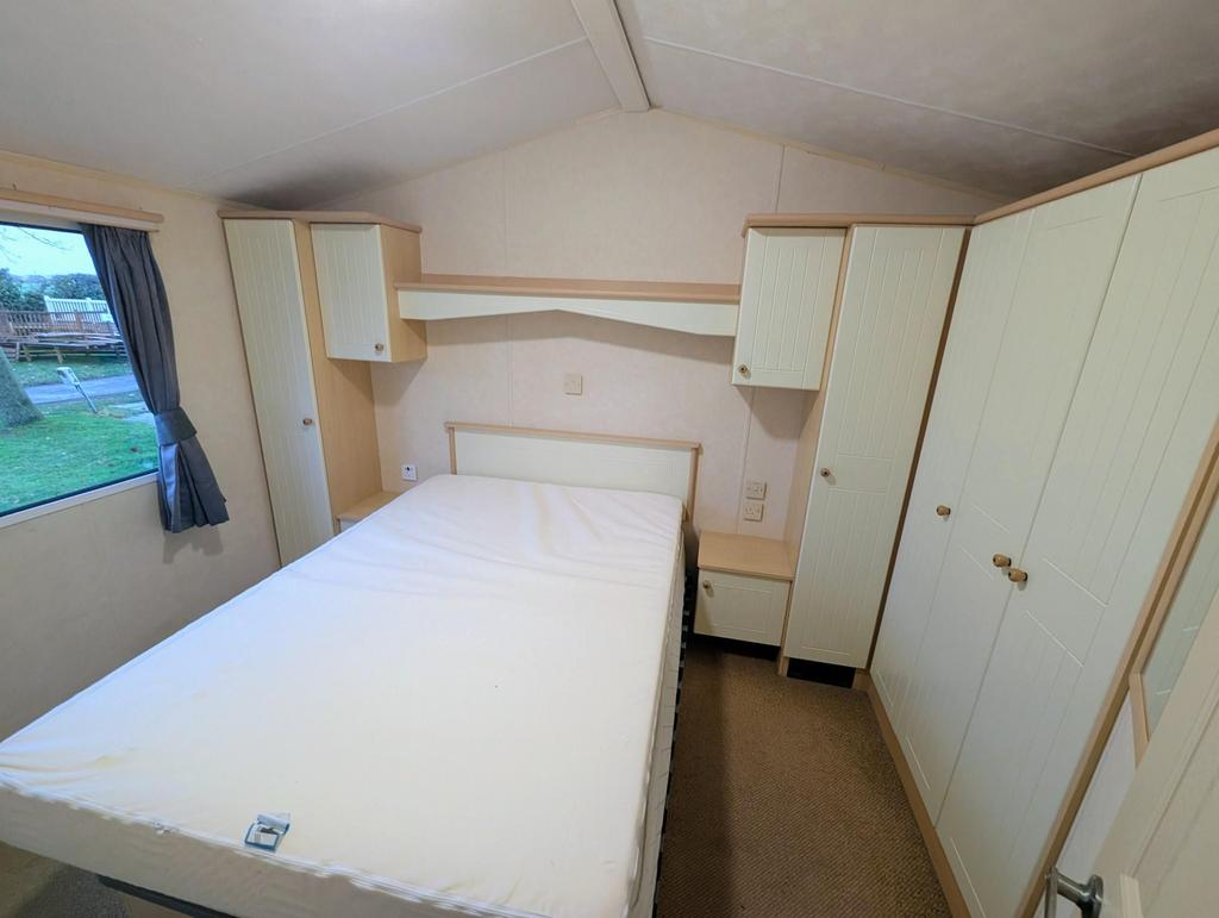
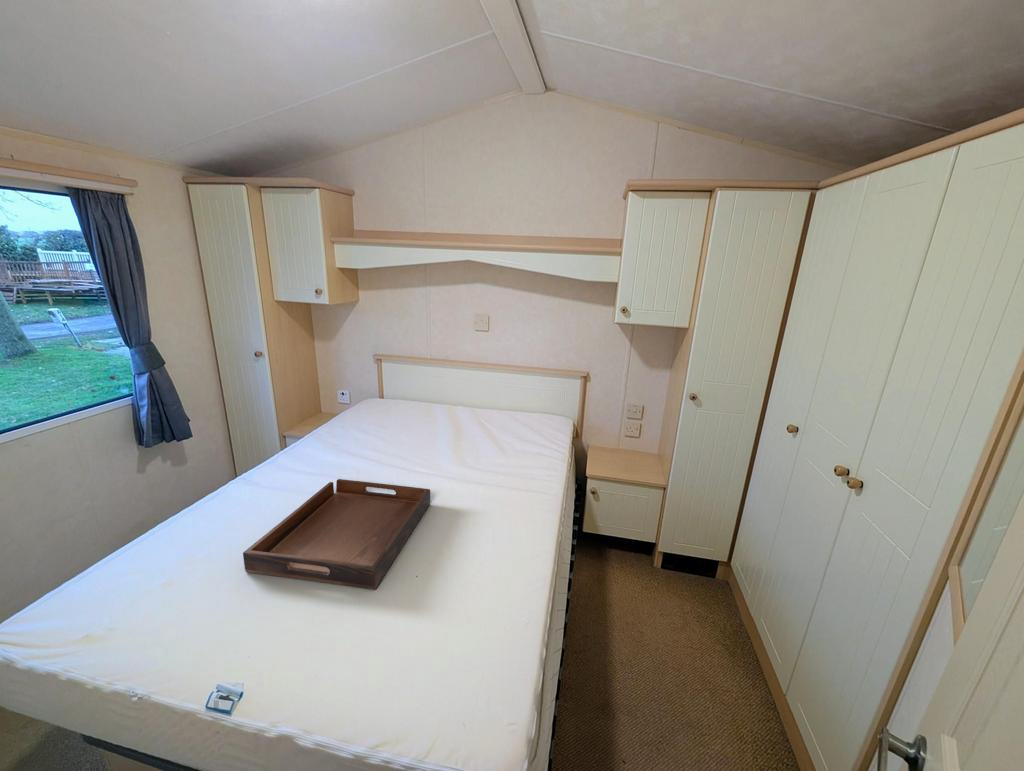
+ serving tray [242,478,431,591]
